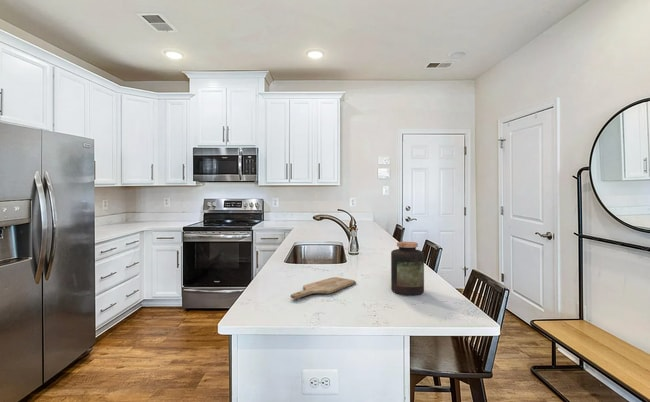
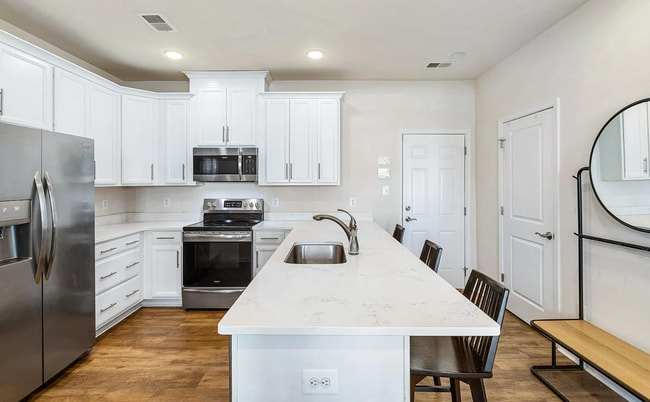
- jar [390,241,425,296]
- cutting board [289,276,357,300]
